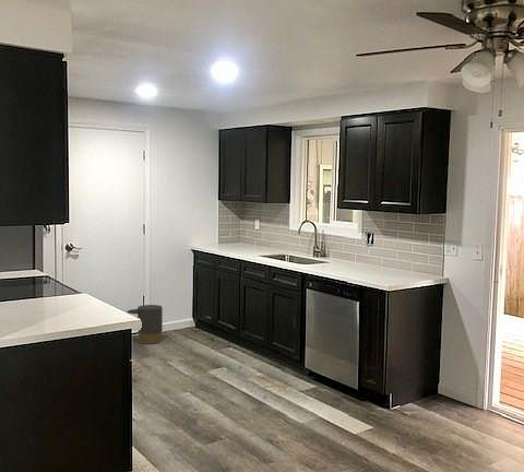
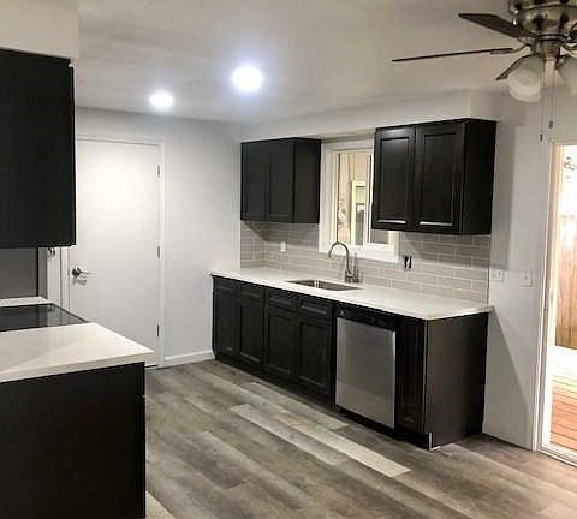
- trash can [126,304,164,345]
